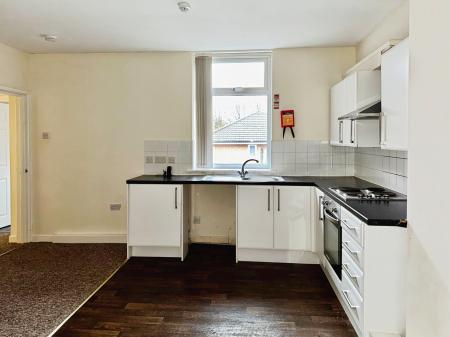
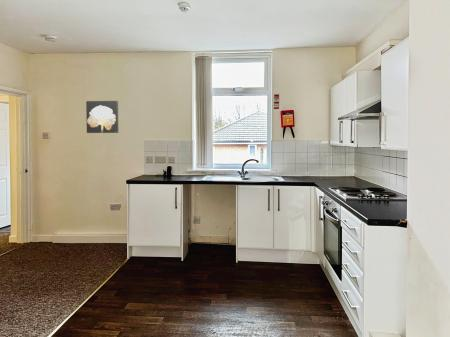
+ wall art [85,100,119,134]
